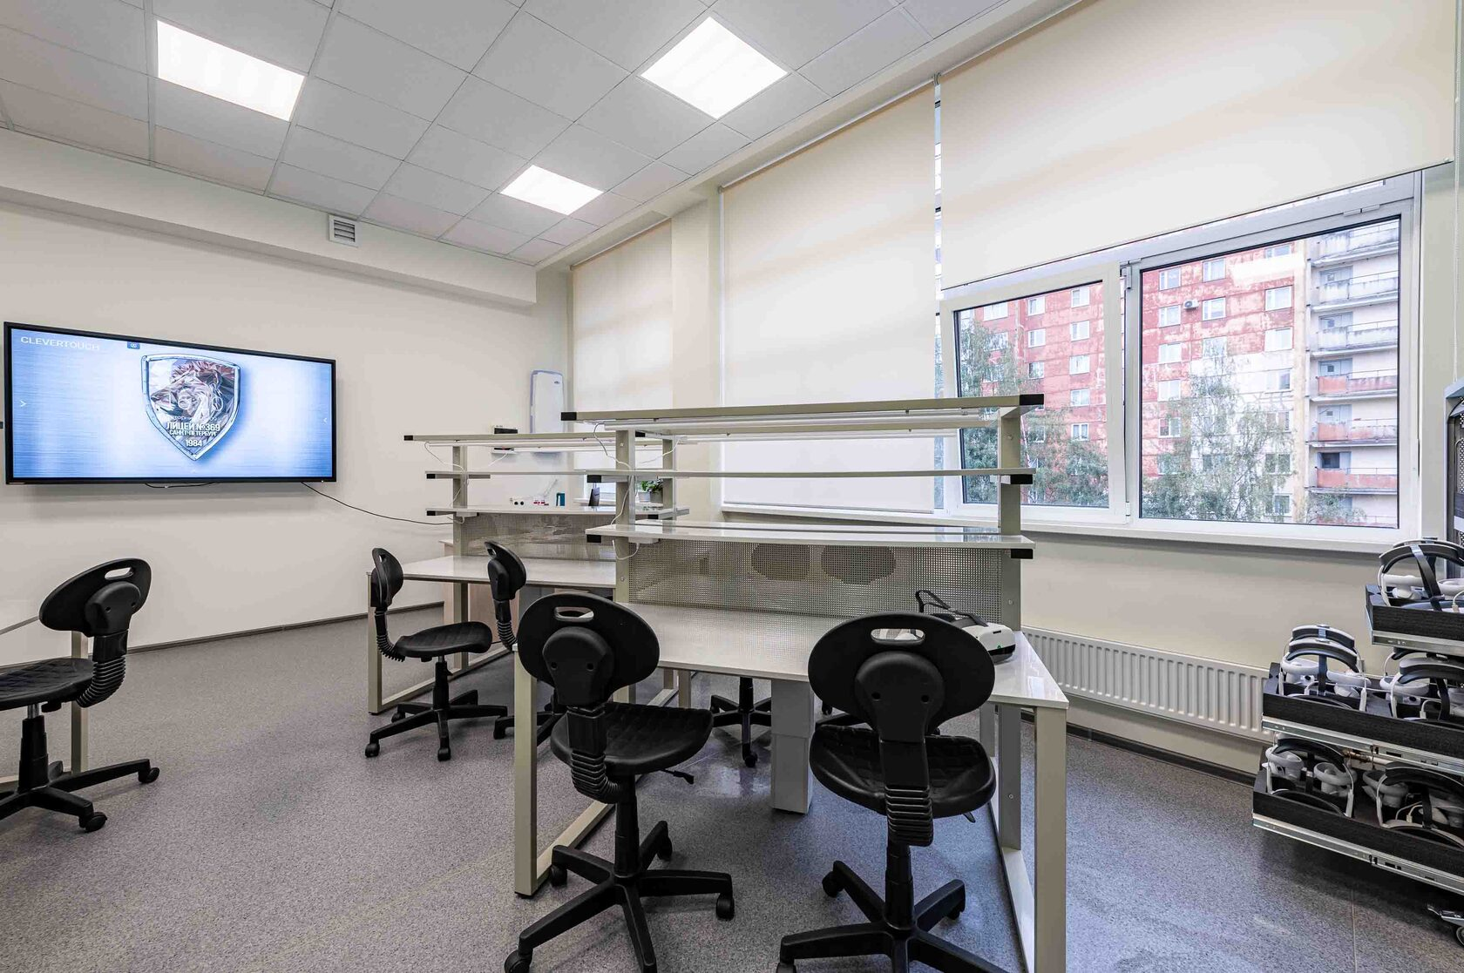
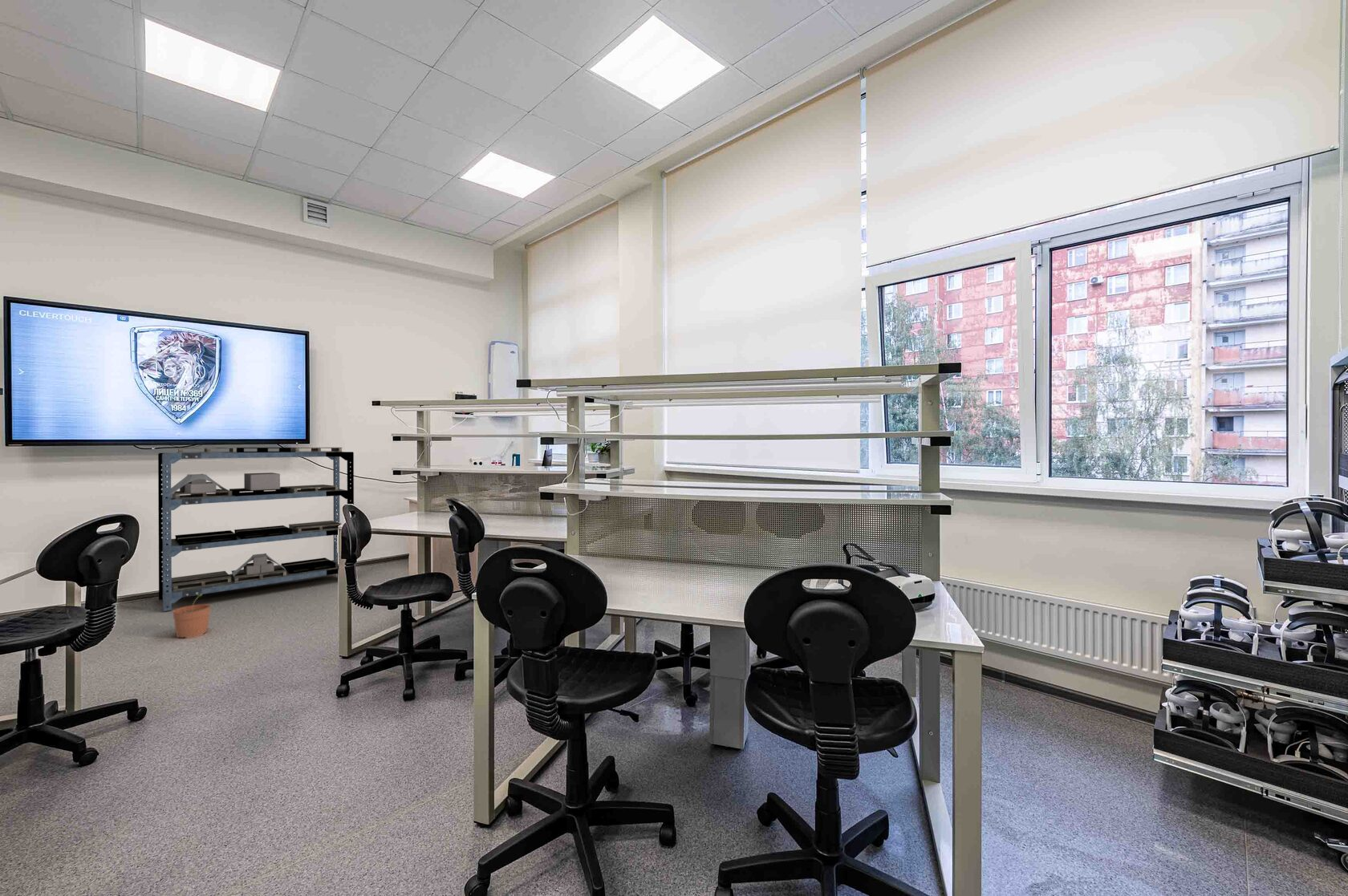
+ shelving unit [157,447,355,612]
+ plant pot [172,594,211,639]
